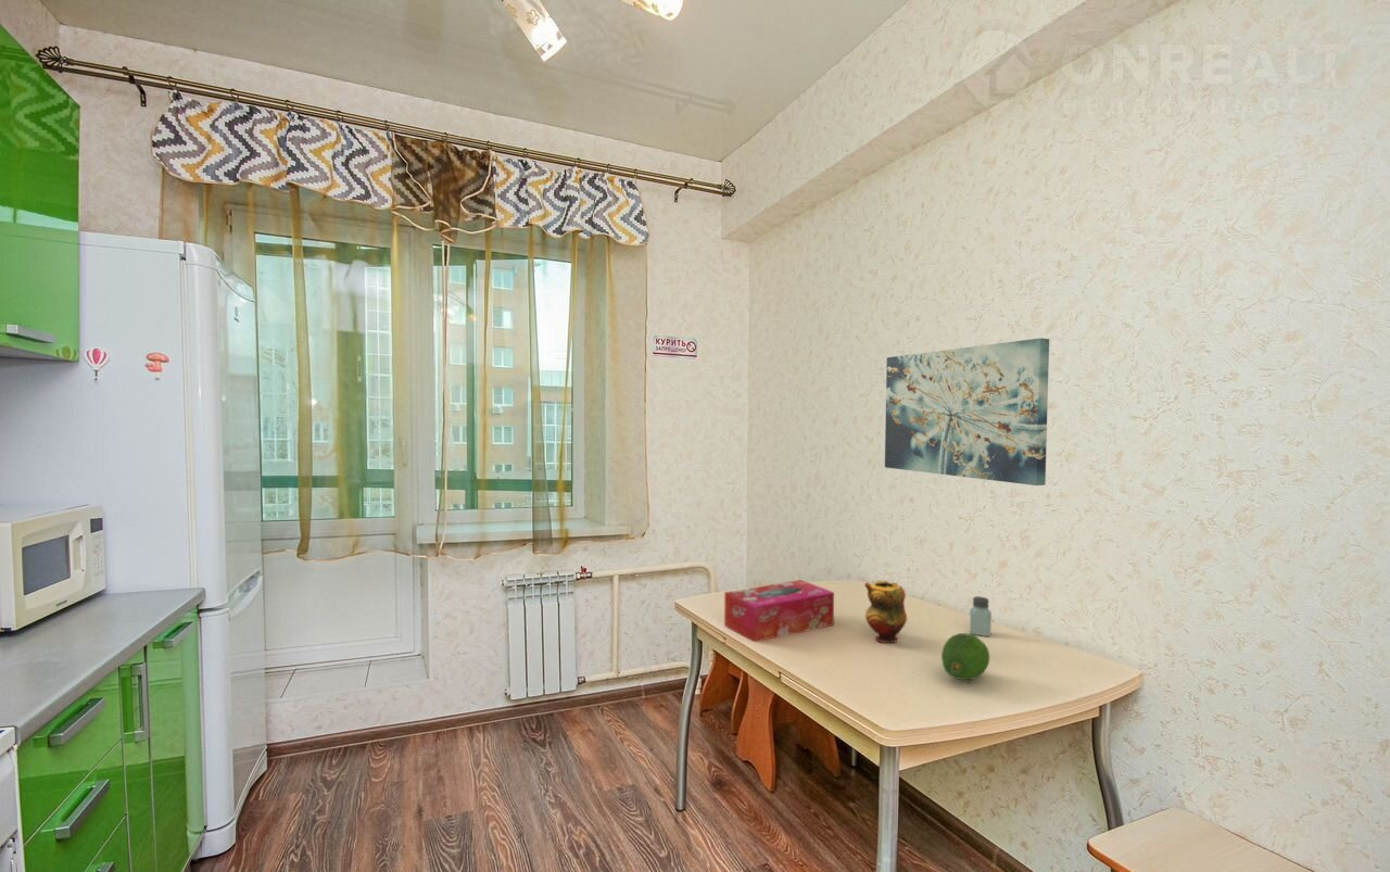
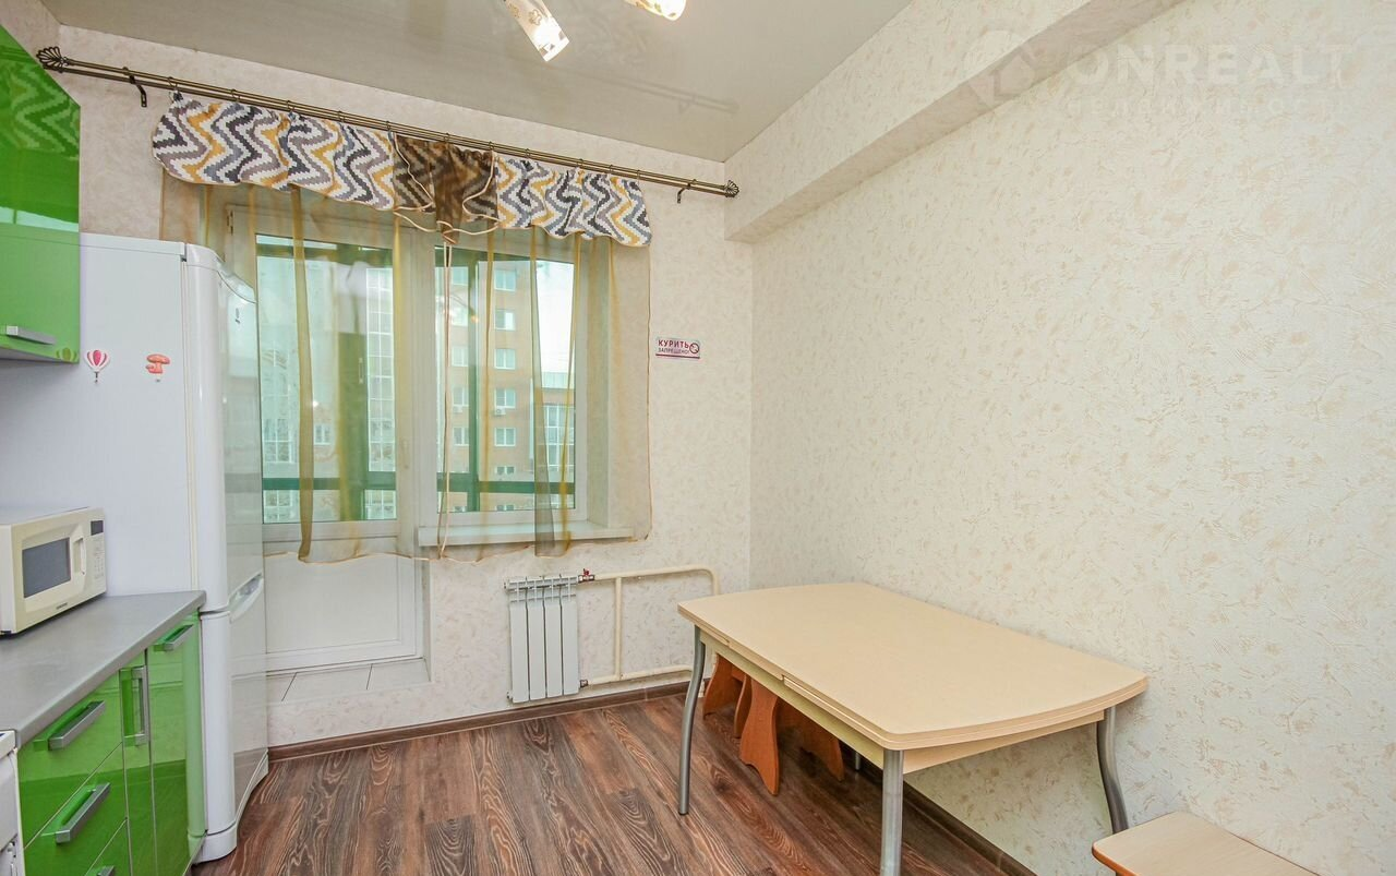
- fruit [940,632,990,681]
- tissue box [723,579,835,643]
- saltshaker [969,595,993,637]
- wall art [884,337,1050,486]
- teapot [863,580,908,644]
